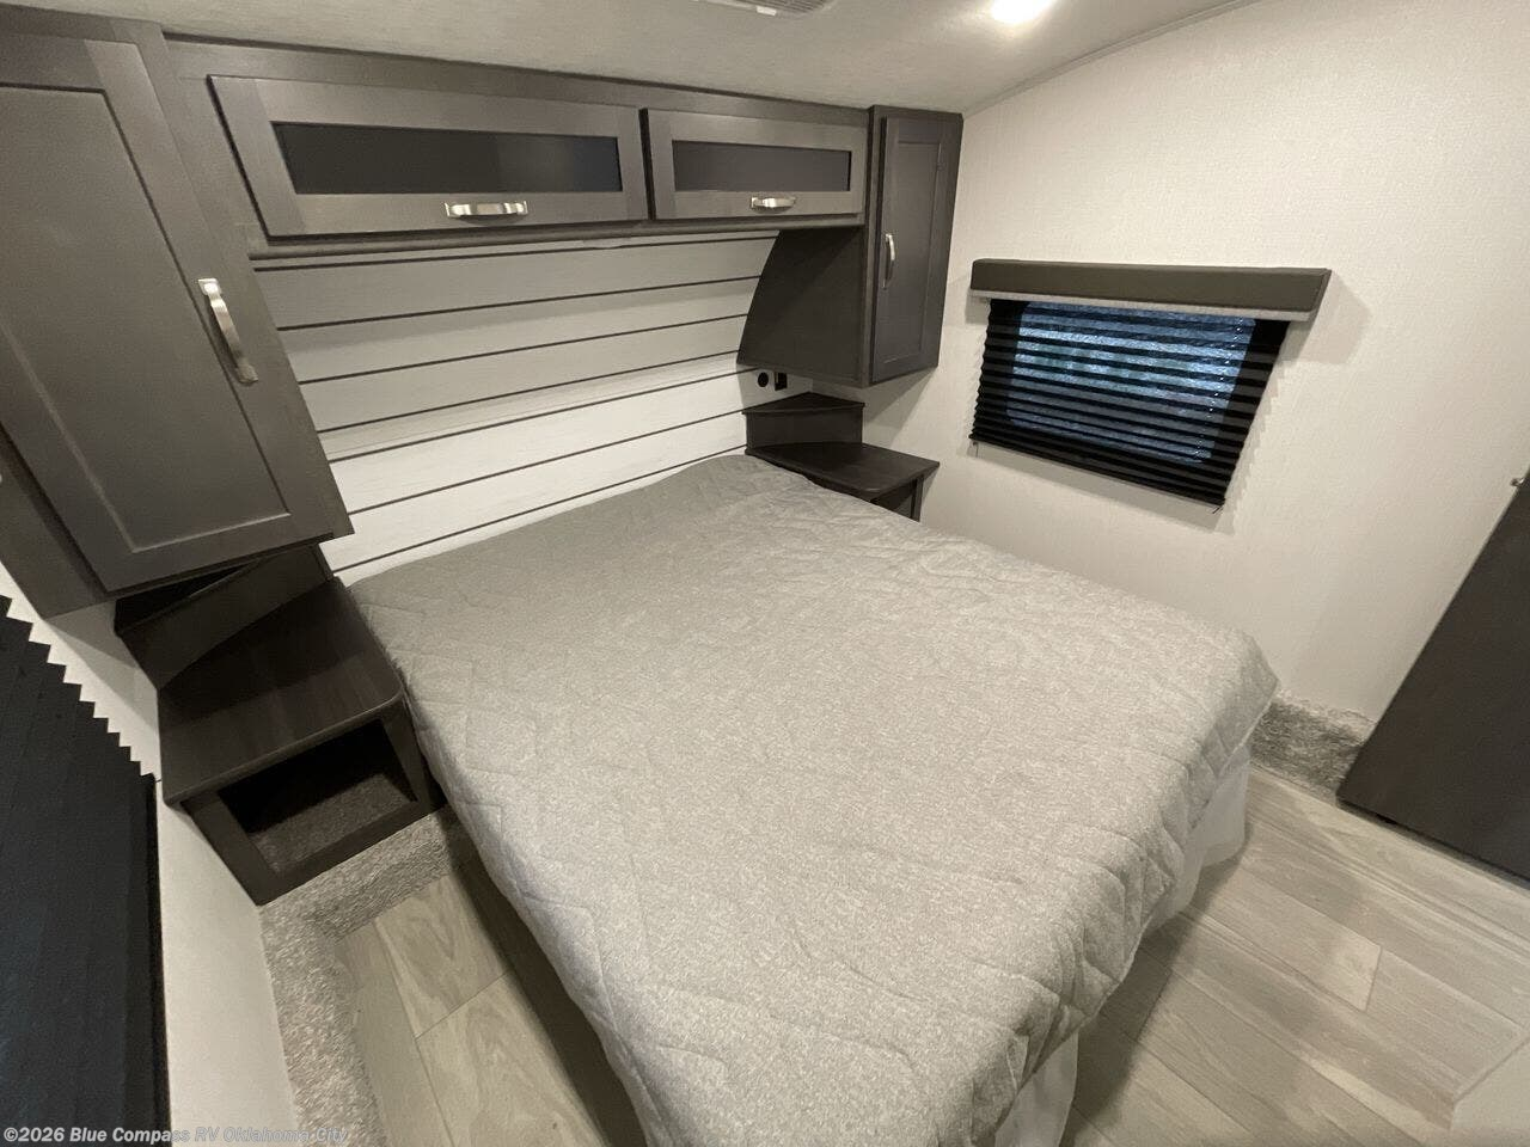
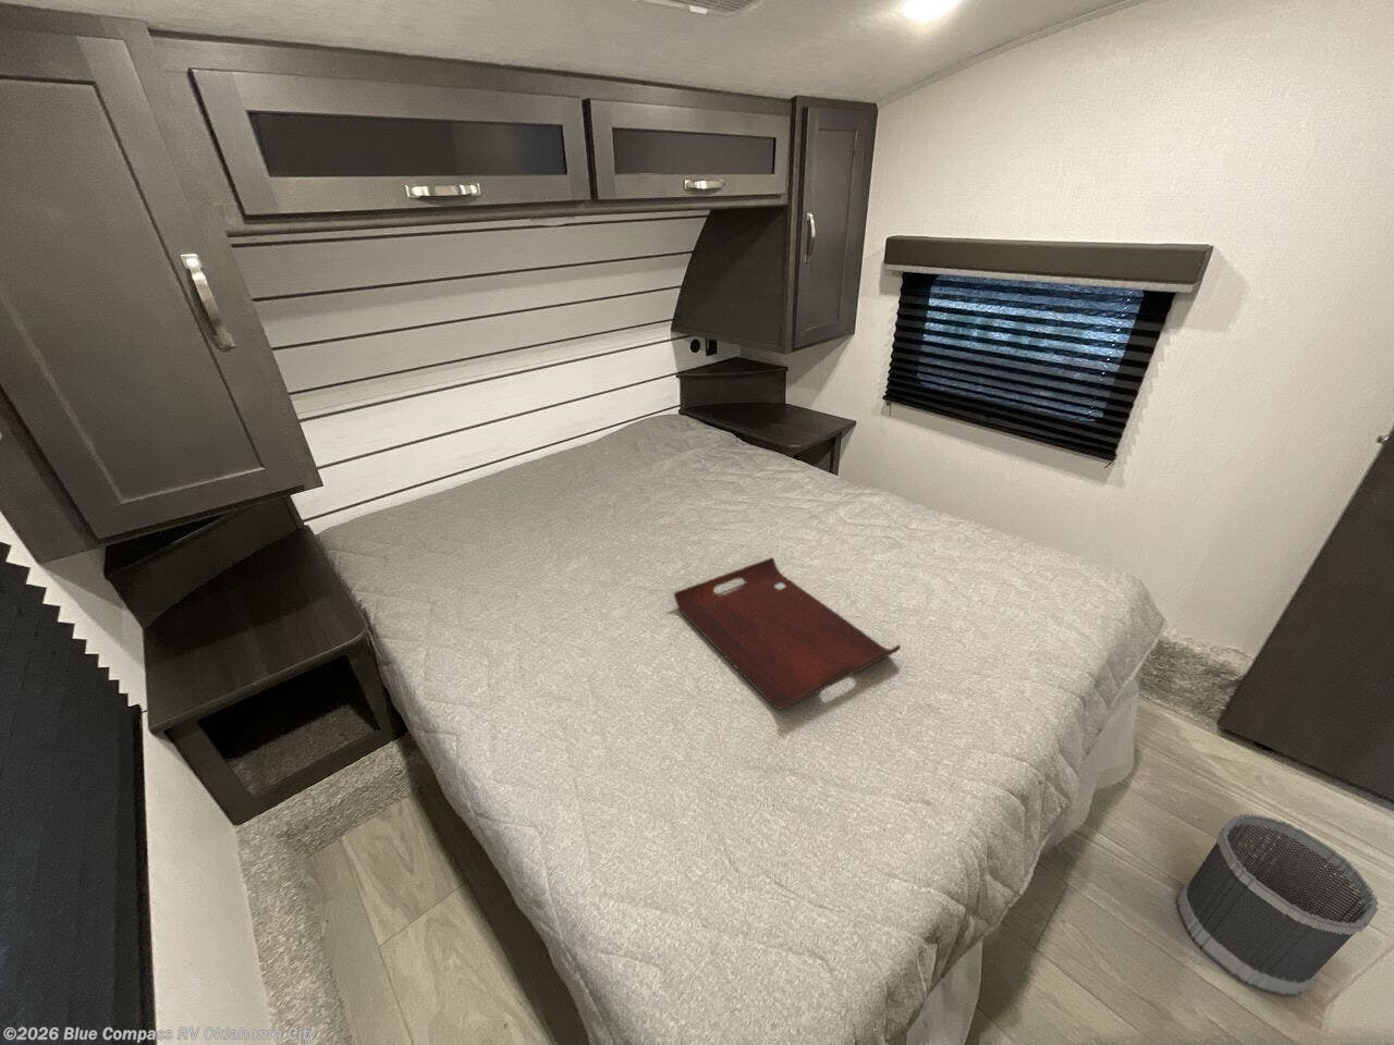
+ wastebasket [1176,813,1380,998]
+ serving tray [673,557,902,711]
